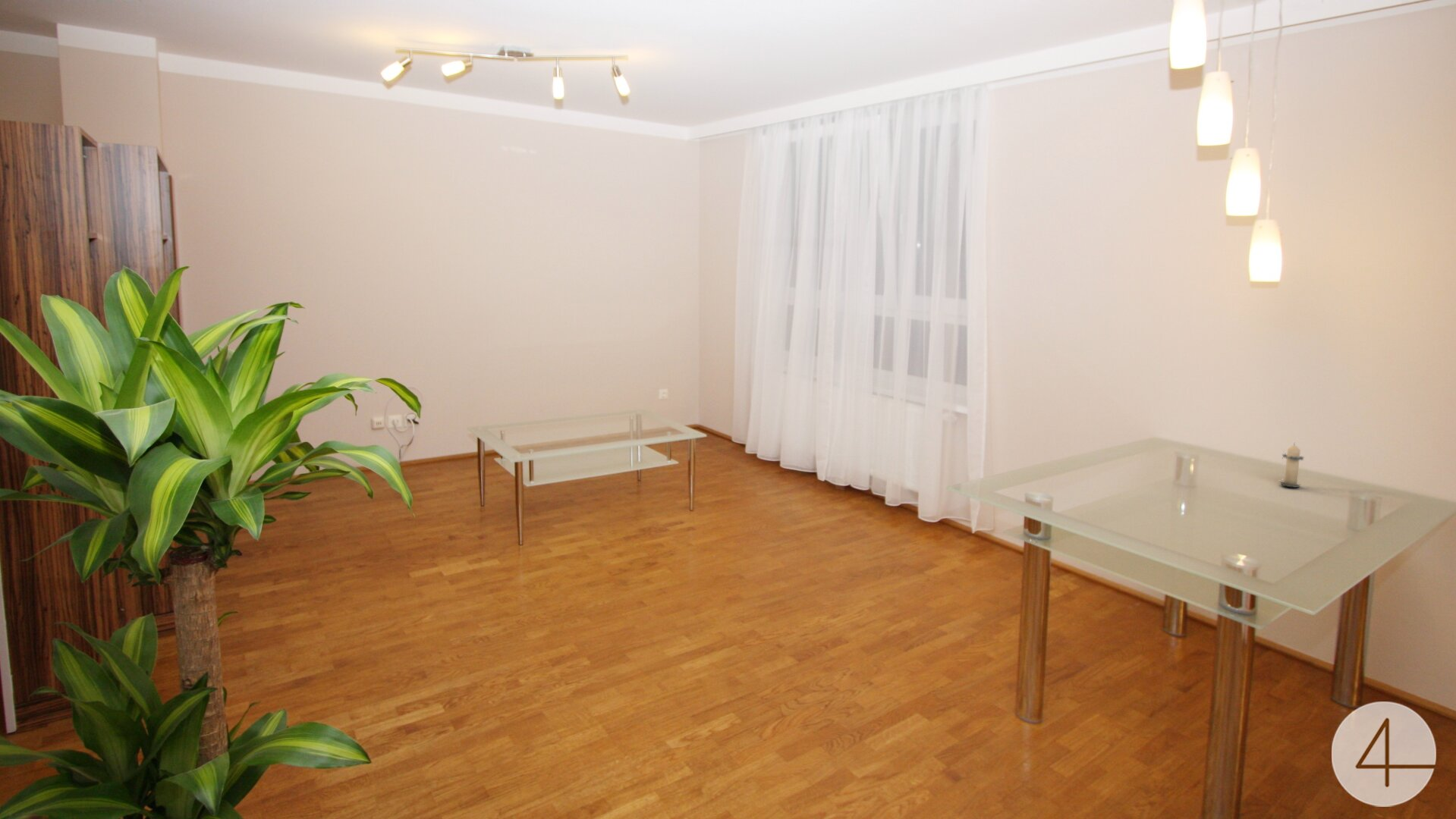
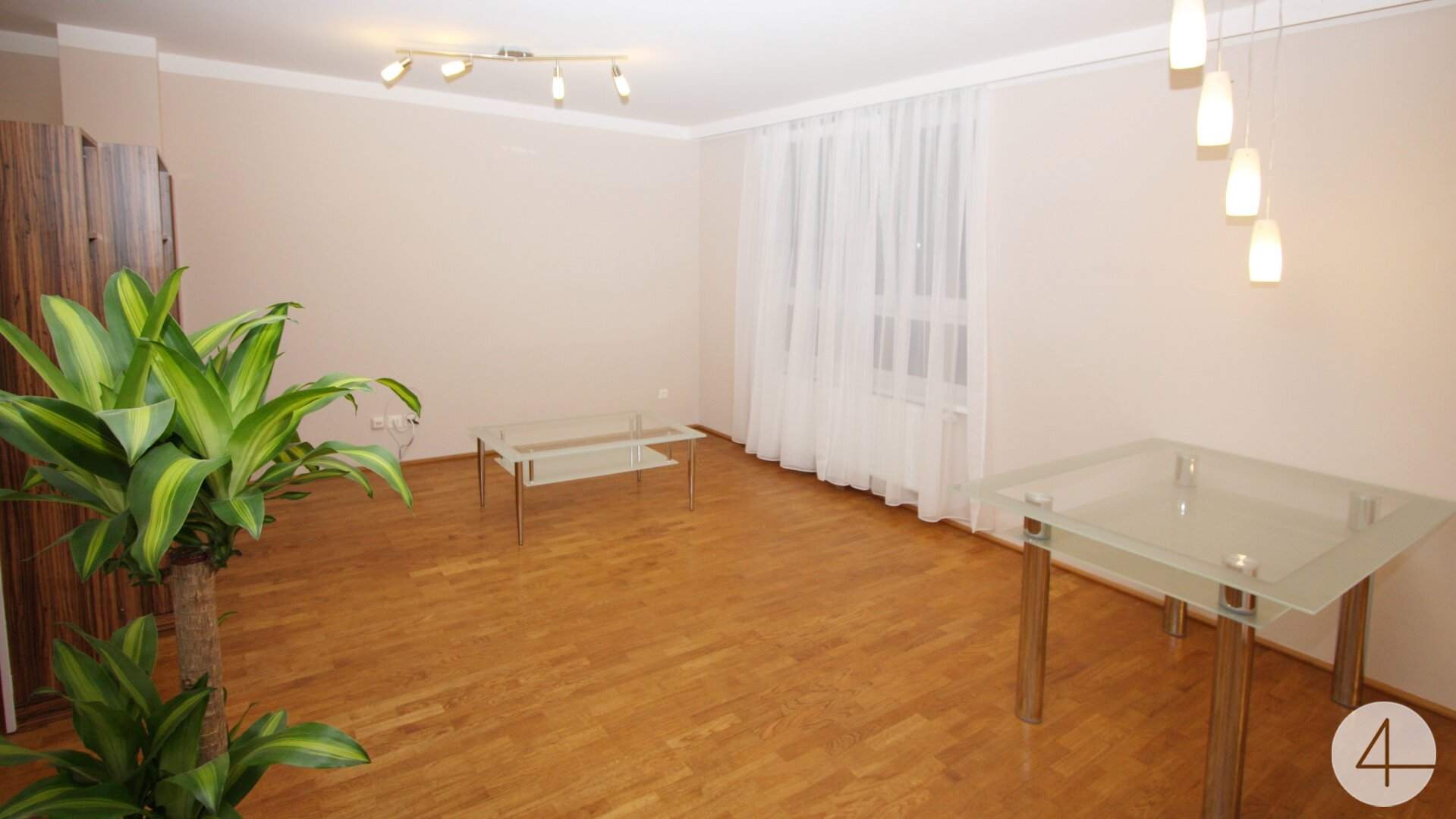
- candle [1279,442,1304,488]
